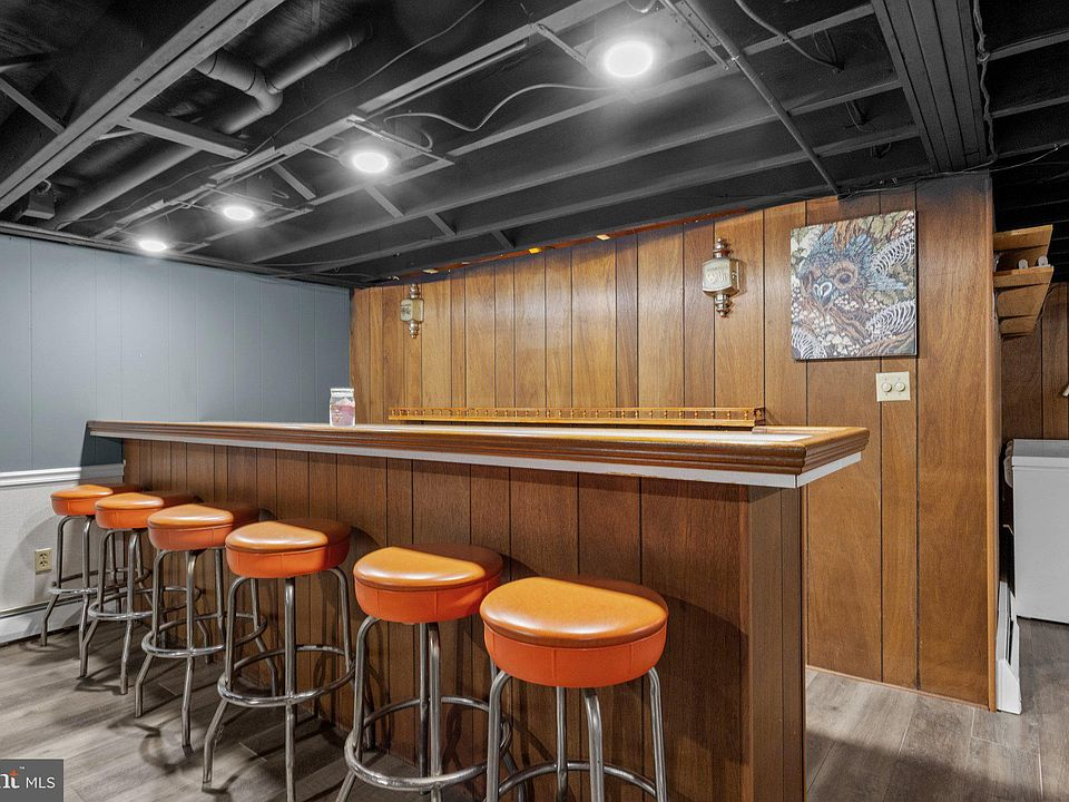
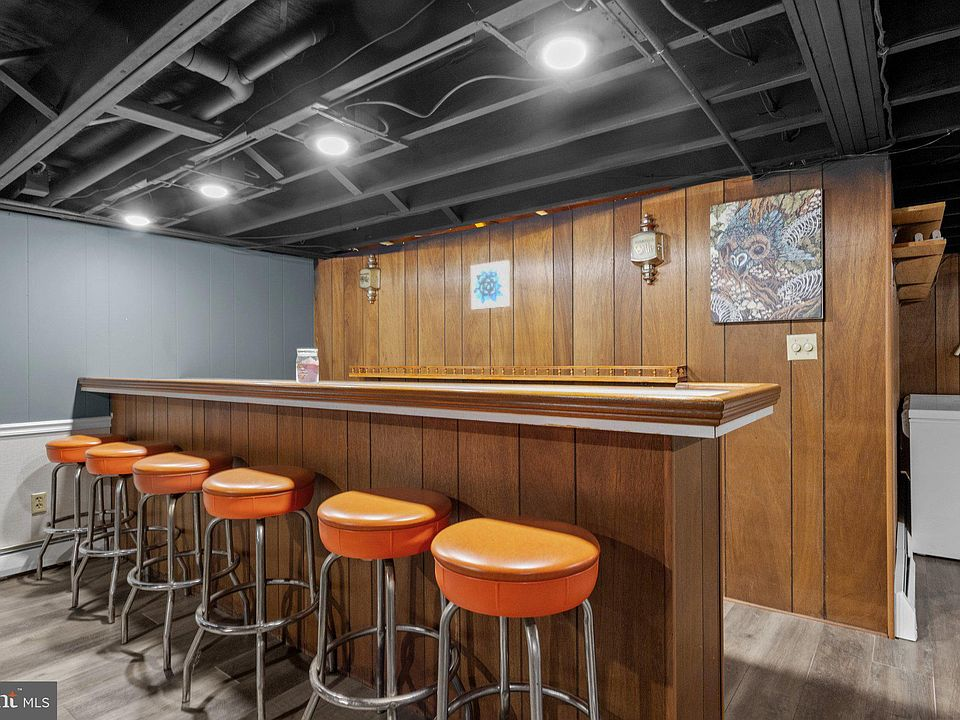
+ wall art [470,259,511,311]
